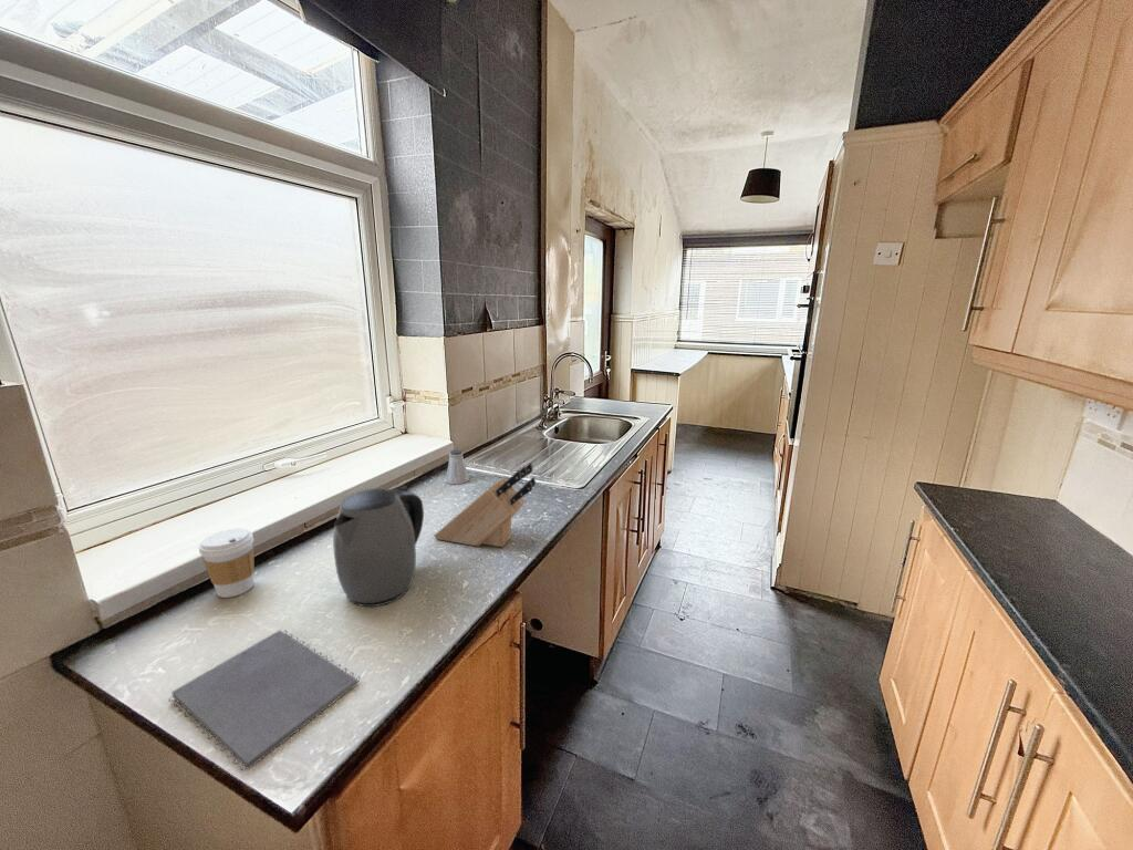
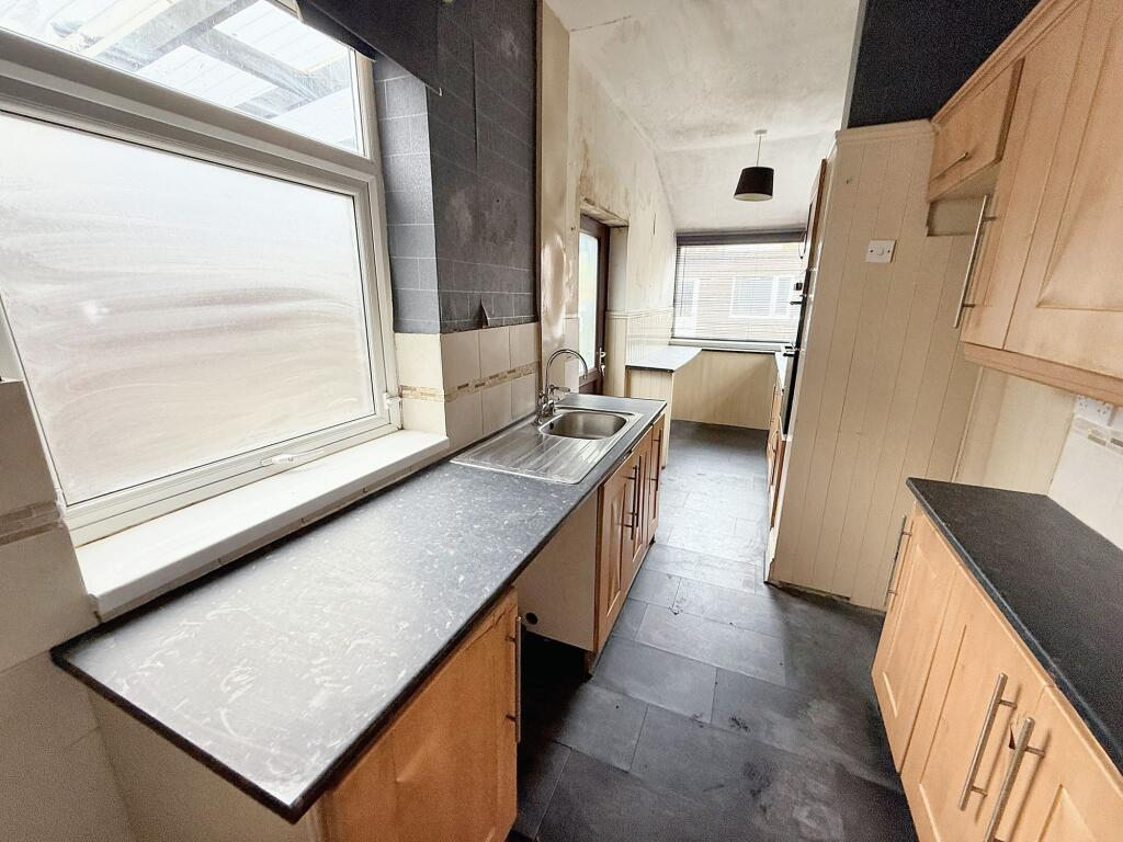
- knife block [433,462,537,548]
- saltshaker [445,448,470,486]
- notepad [167,629,362,773]
- kettle [332,485,425,608]
- coffee cup [198,527,256,599]
